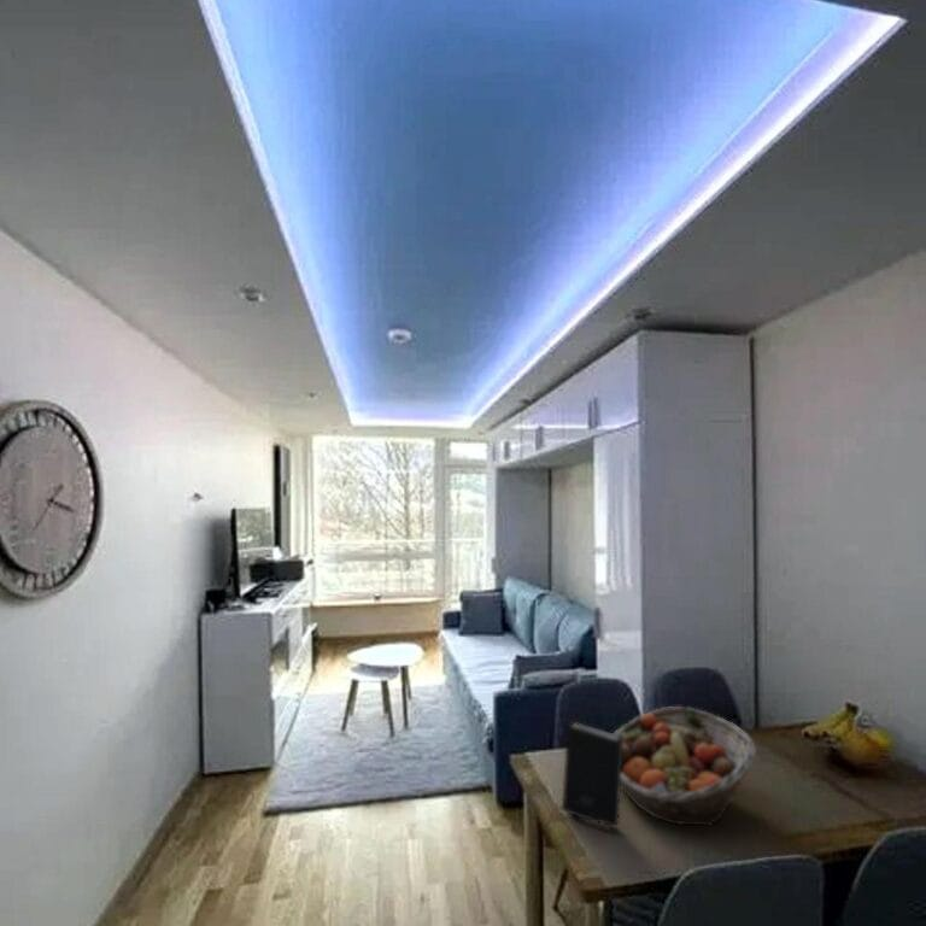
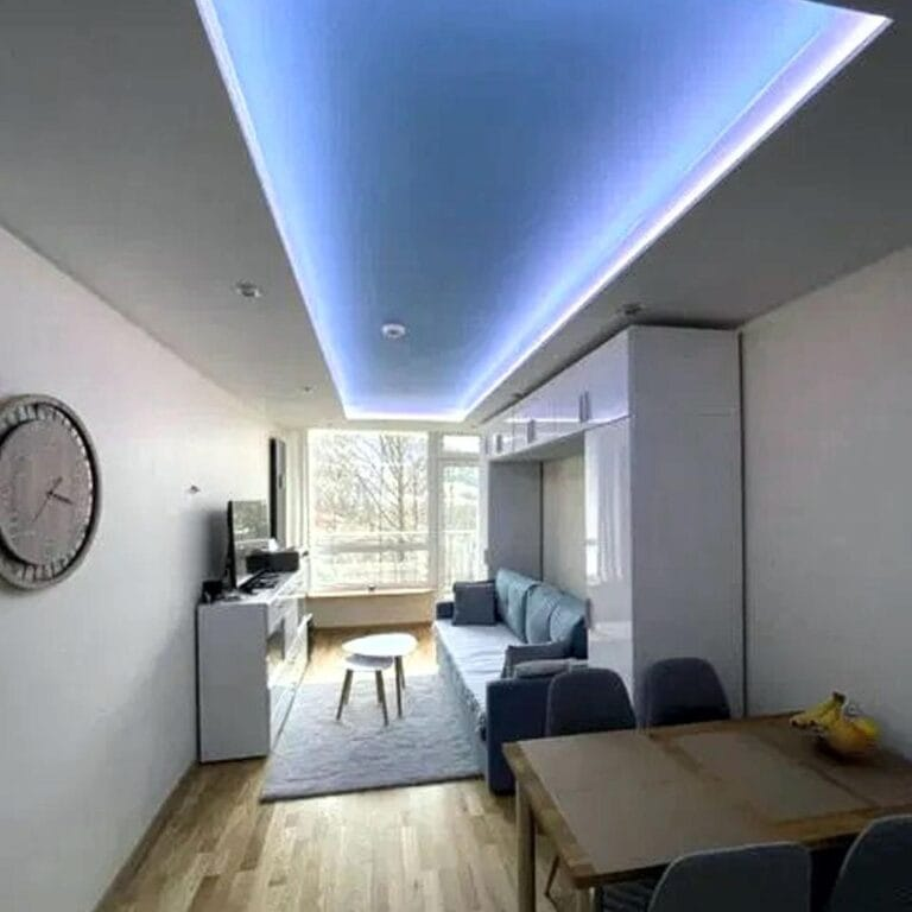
- fruit basket [613,705,757,827]
- book [557,720,623,830]
